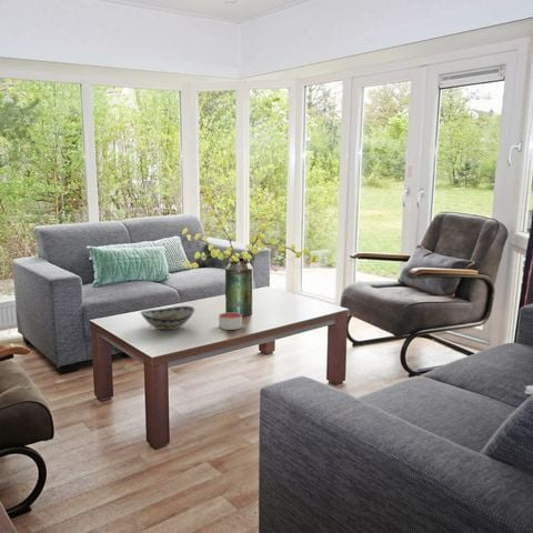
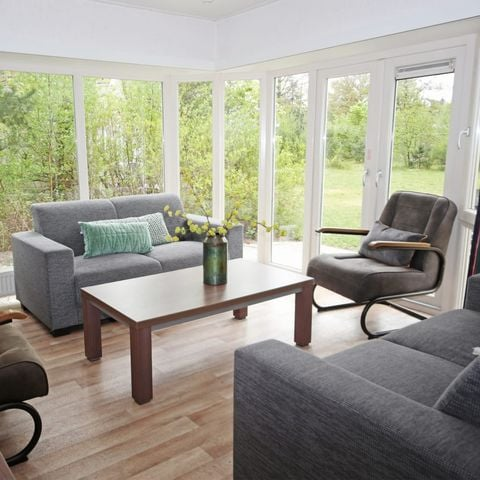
- candle [218,311,243,331]
- decorative bowl [139,305,195,331]
